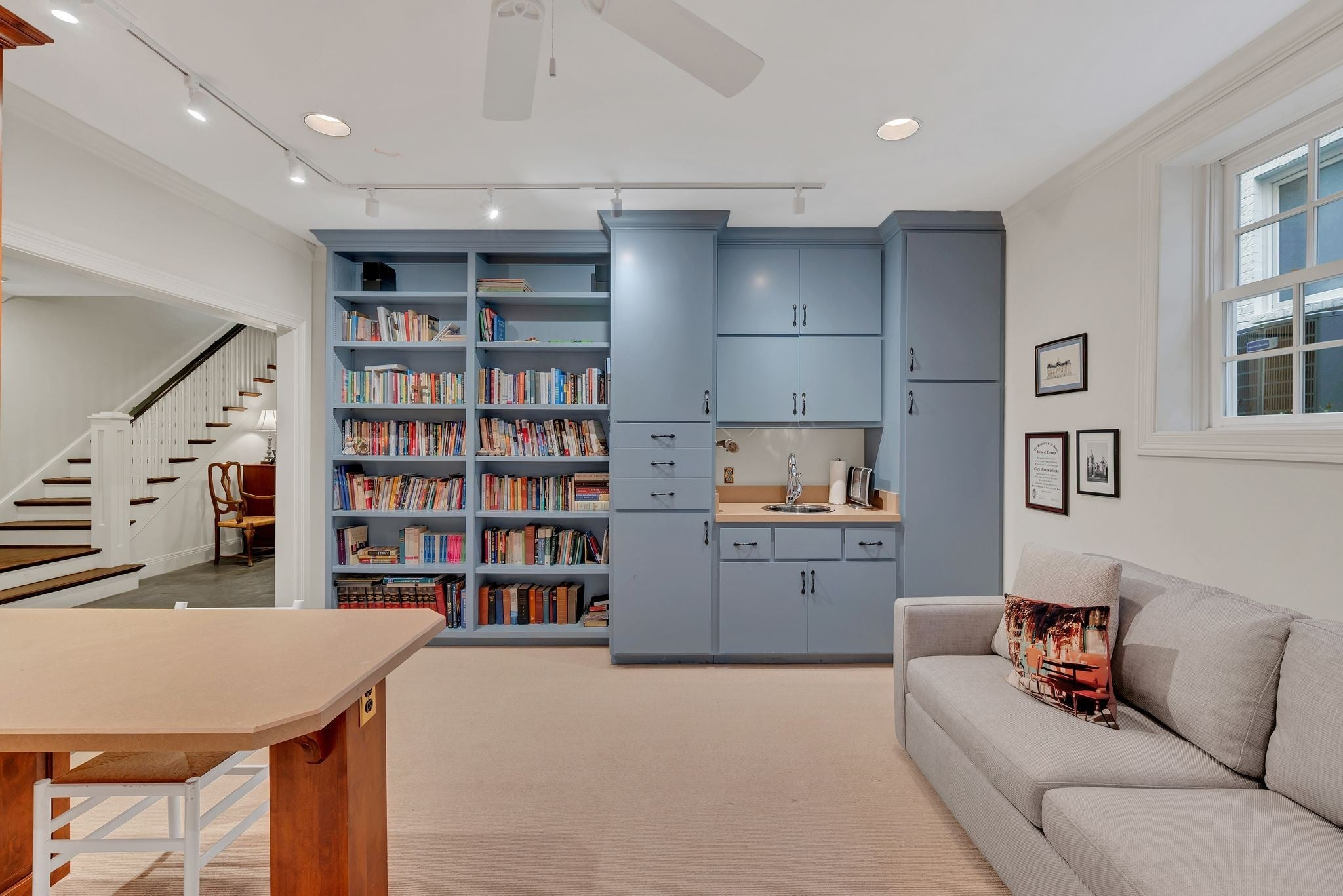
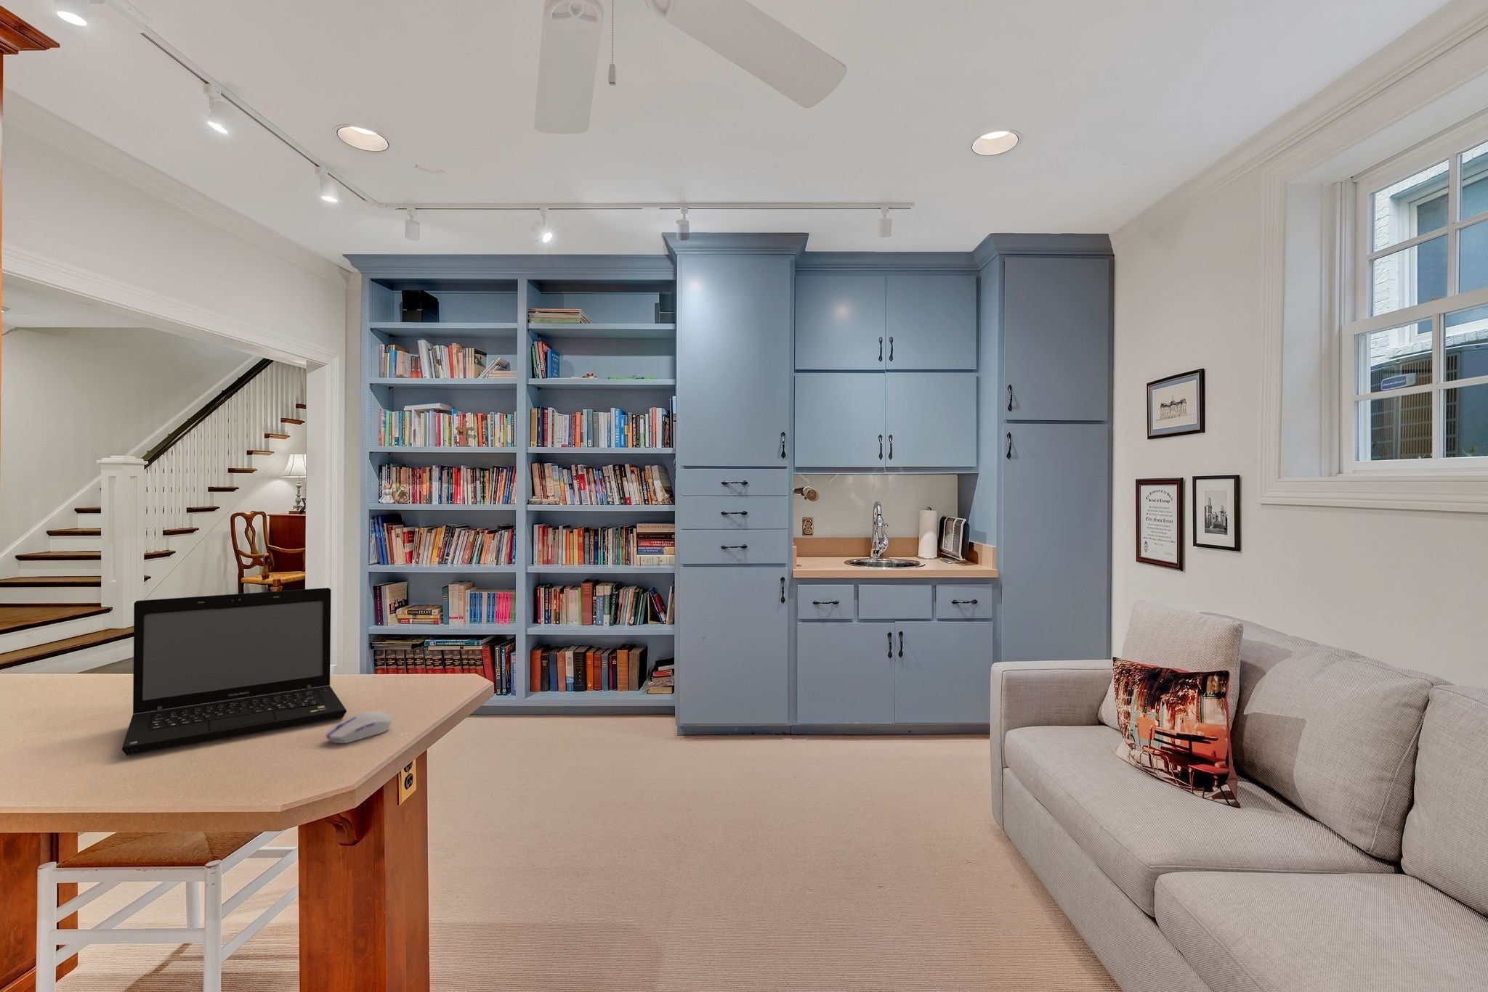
+ computer mouse [325,711,392,744]
+ laptop [122,587,347,756]
